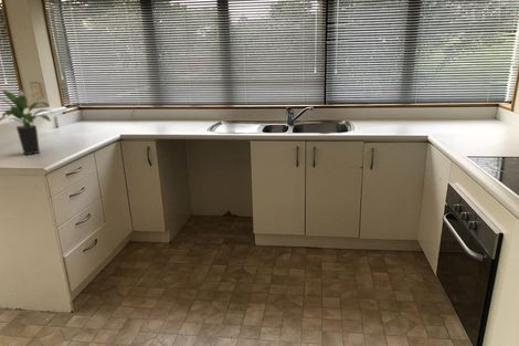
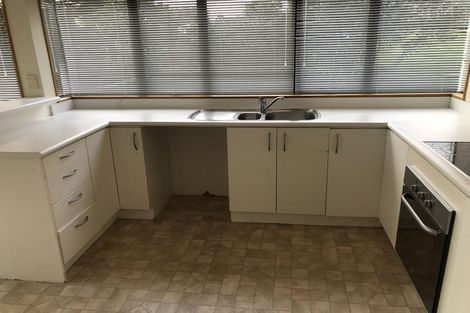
- potted plant [0,88,56,156]
